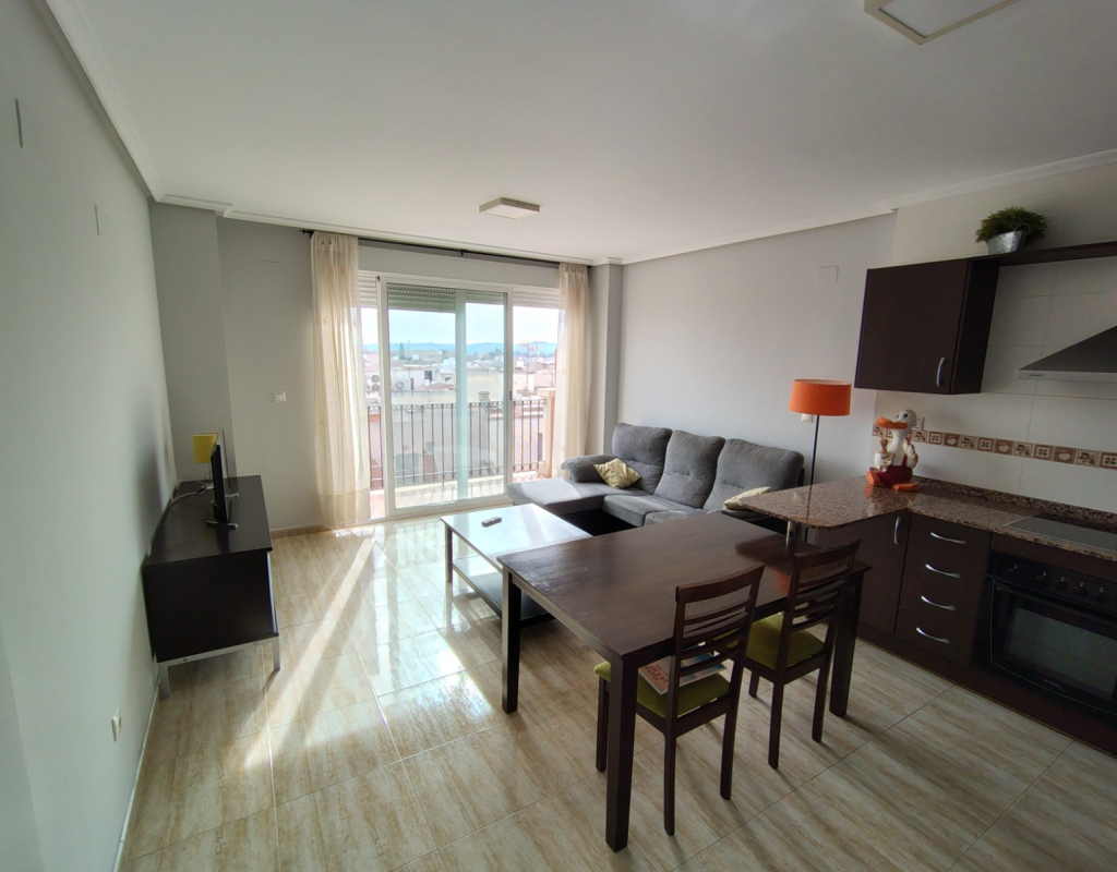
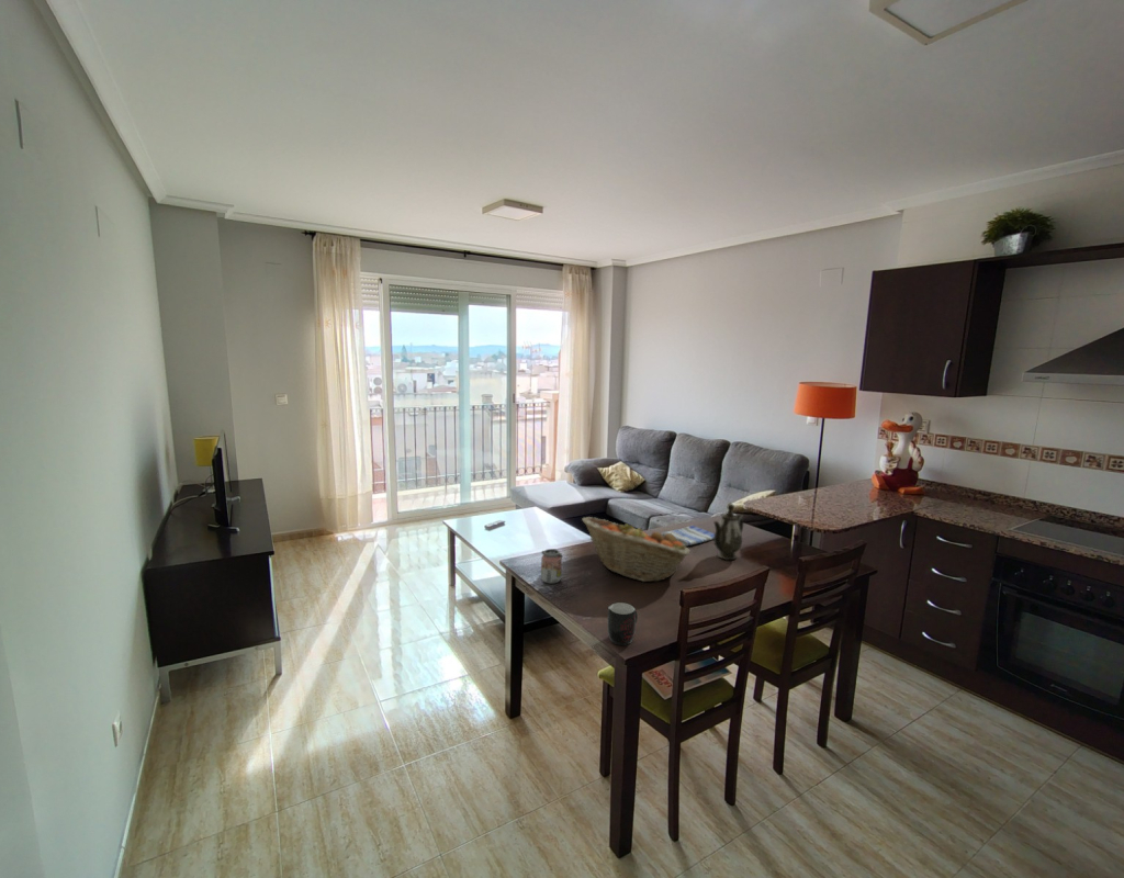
+ teapot [712,503,744,561]
+ mug [607,601,639,646]
+ beverage can [540,548,564,585]
+ fruit basket [581,516,692,583]
+ dish towel [661,525,715,547]
